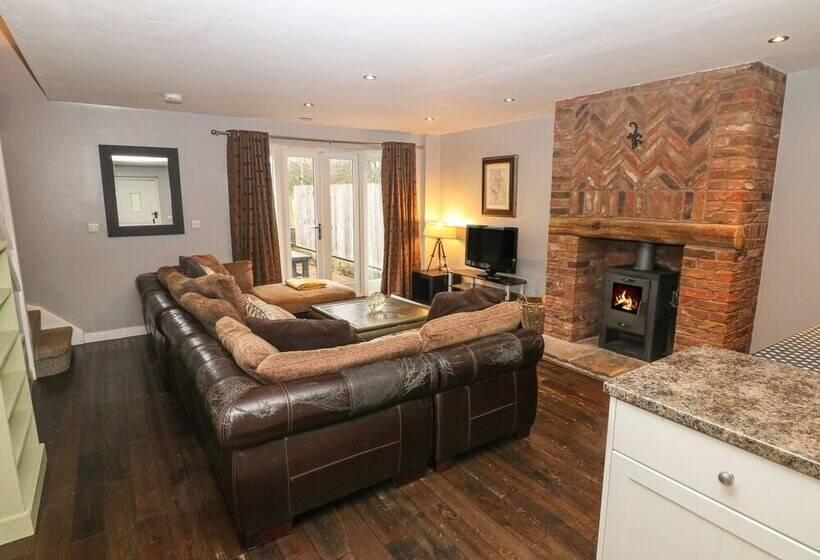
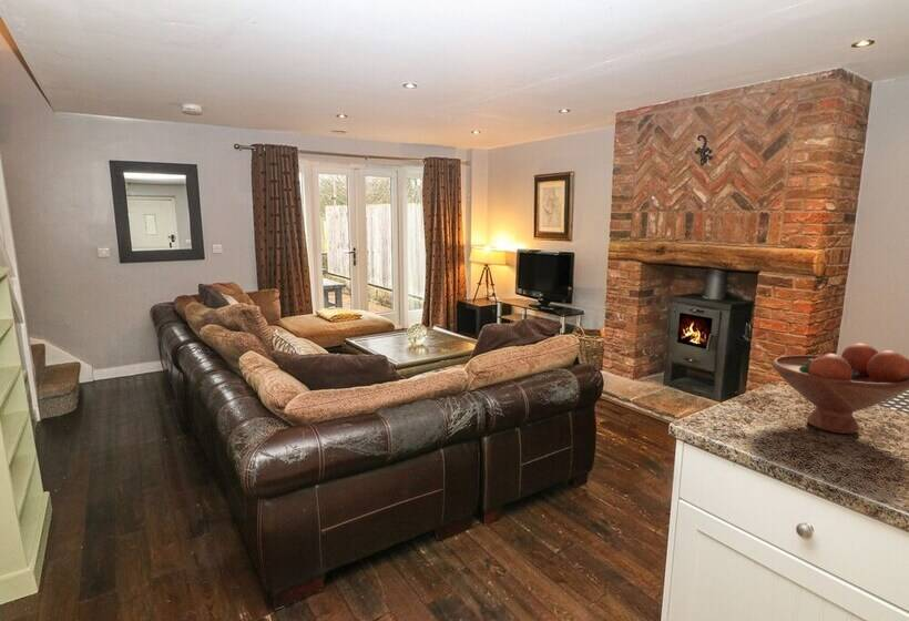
+ fruit bowl [770,343,909,435]
